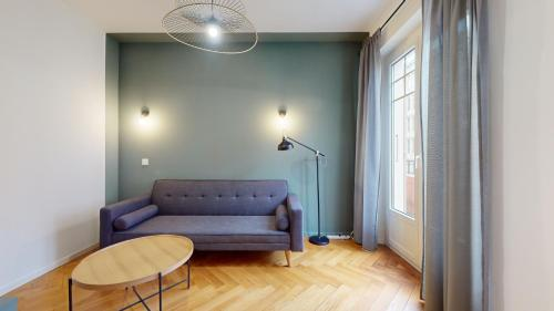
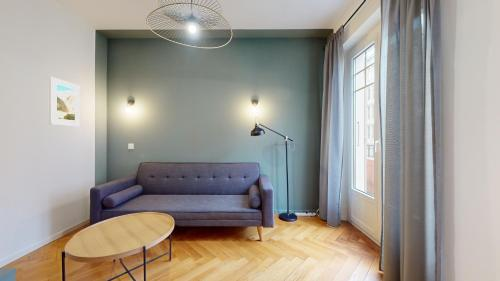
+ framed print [49,76,81,127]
